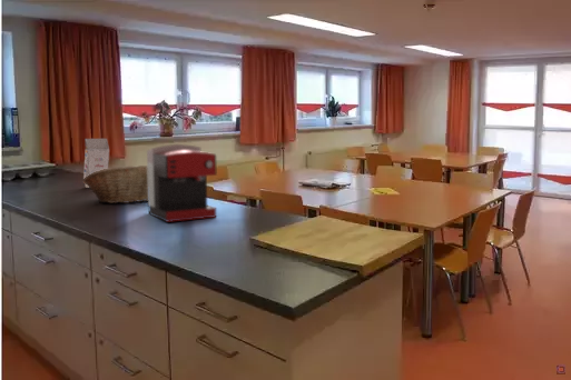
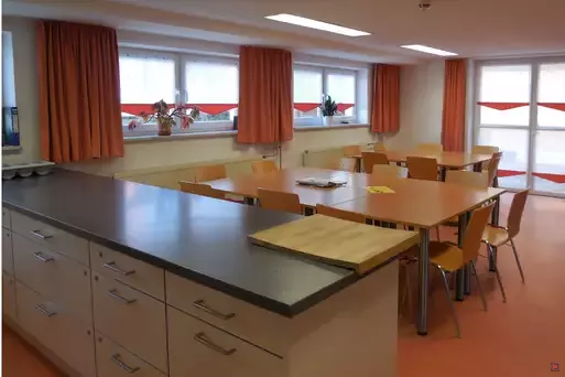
- fruit basket [82,164,148,204]
- gift box [82,138,110,189]
- coffee maker [146,143,218,223]
